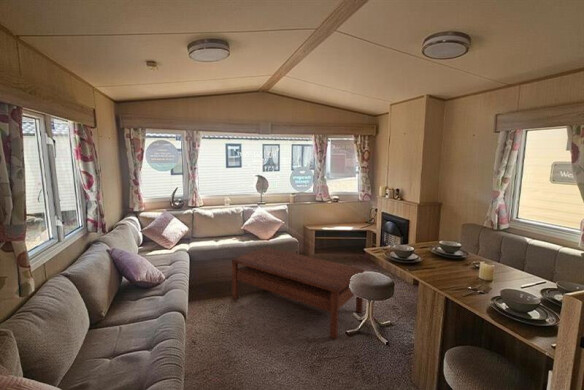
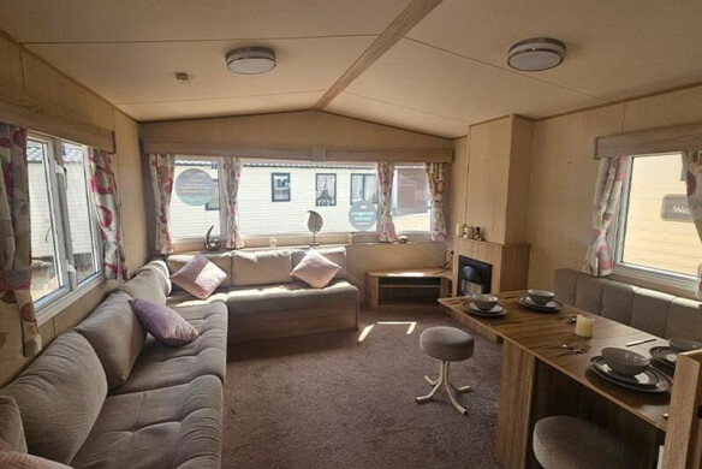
- coffee table [231,246,365,340]
